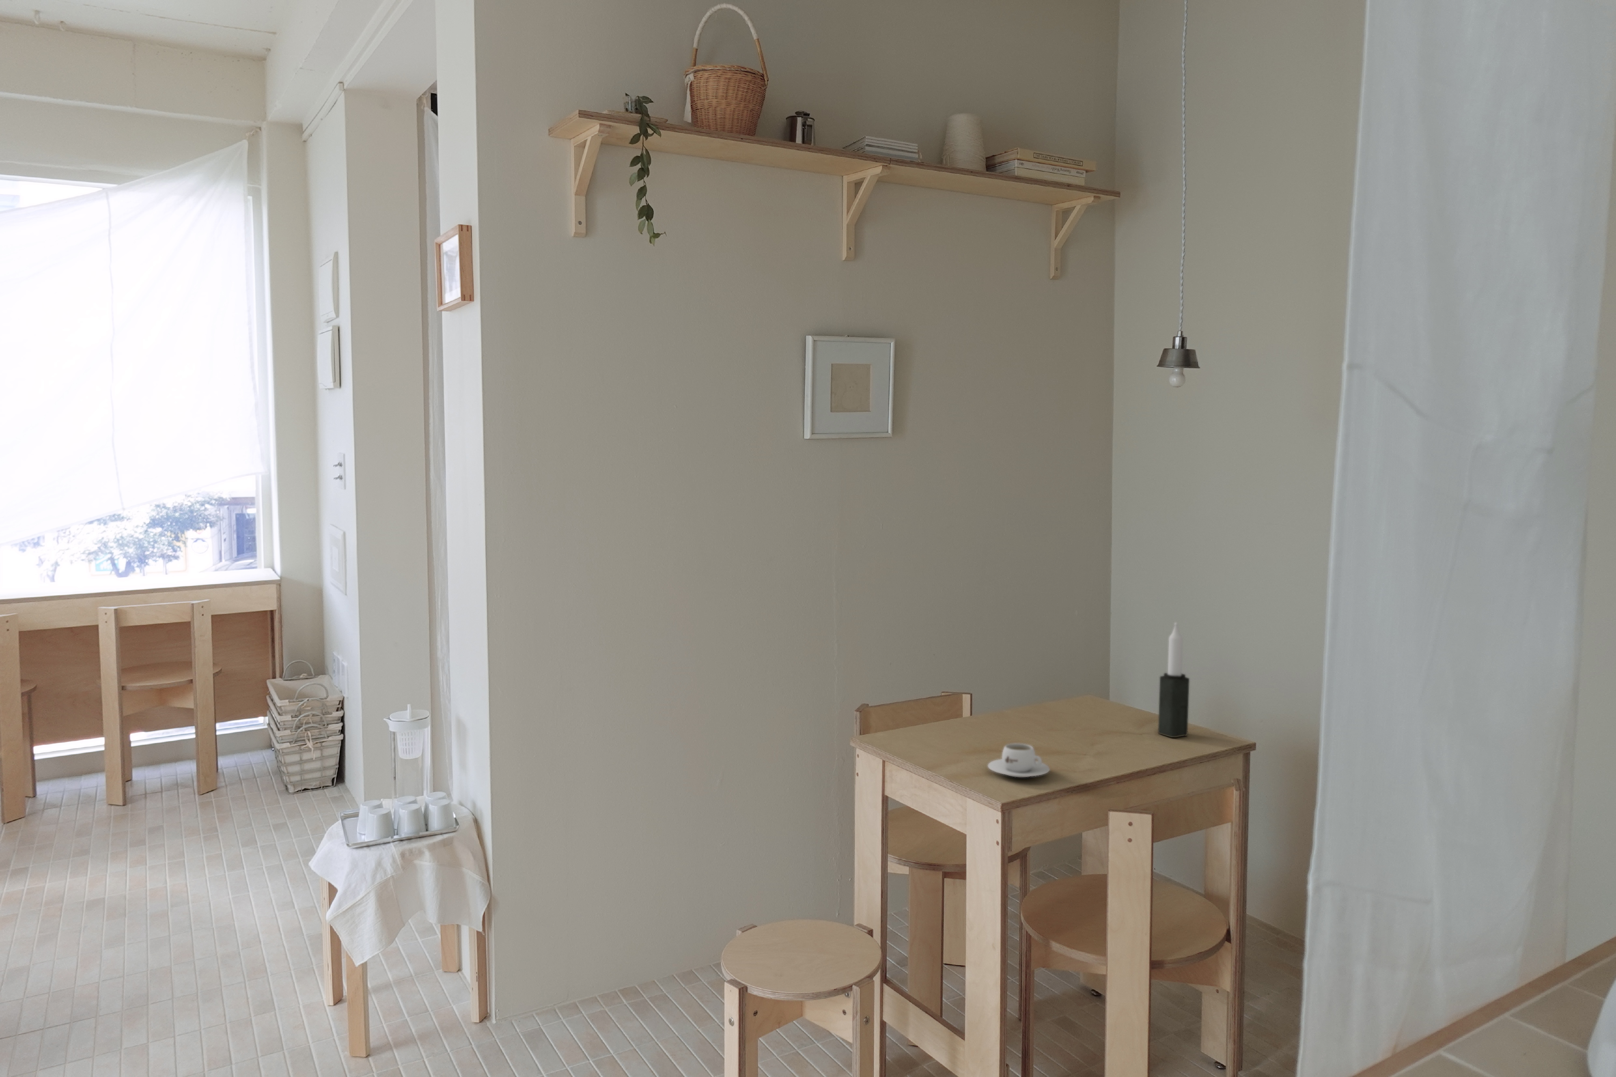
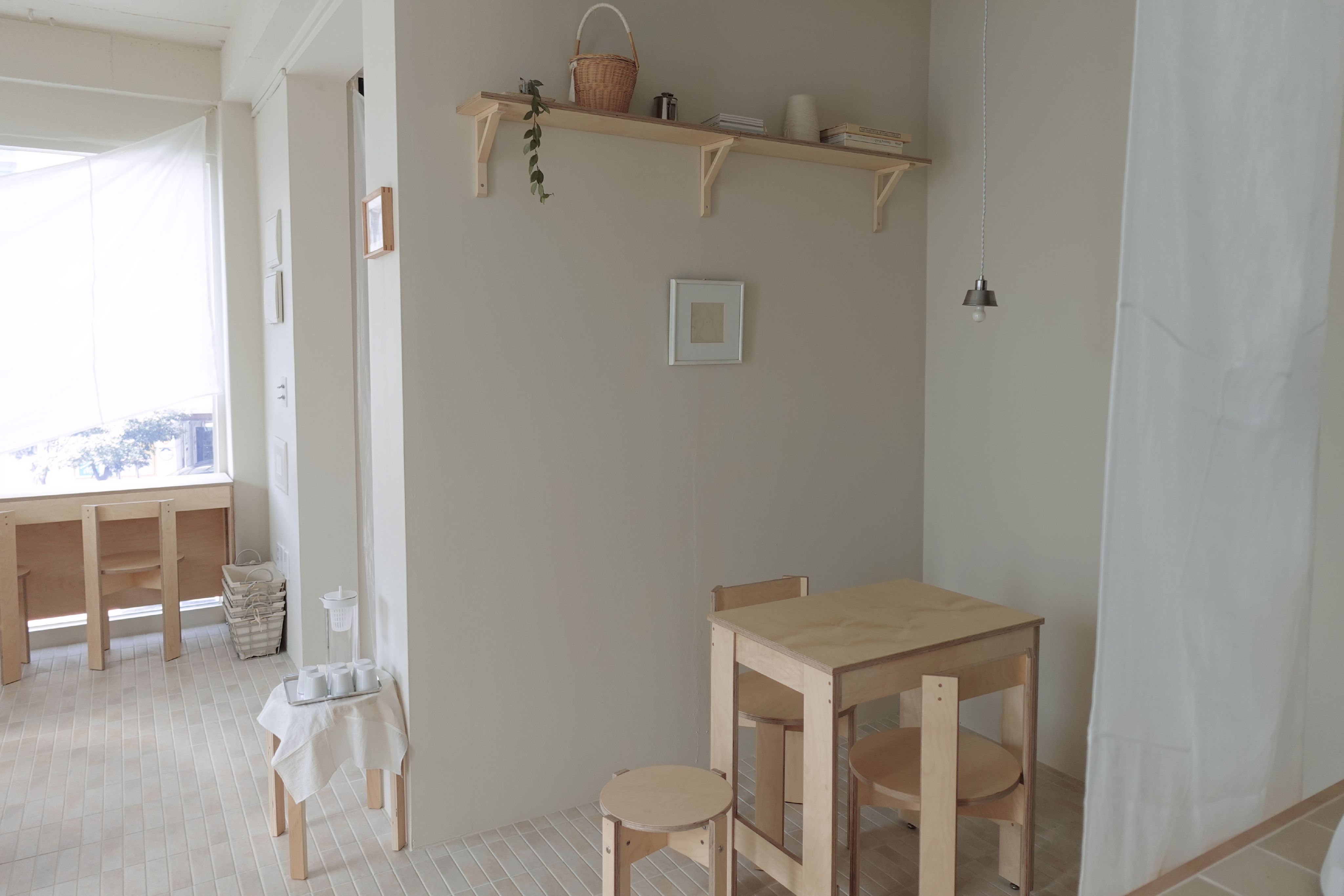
- candle [1158,621,1190,738]
- teacup [987,743,1050,778]
